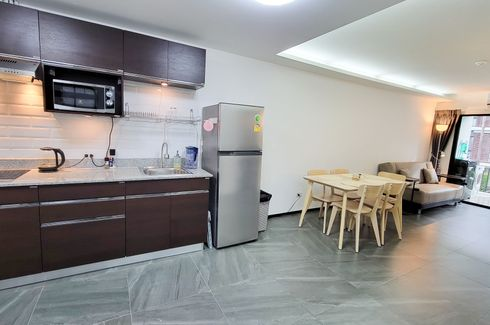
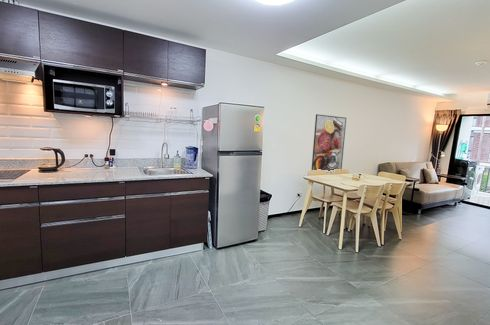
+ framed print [310,113,347,171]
